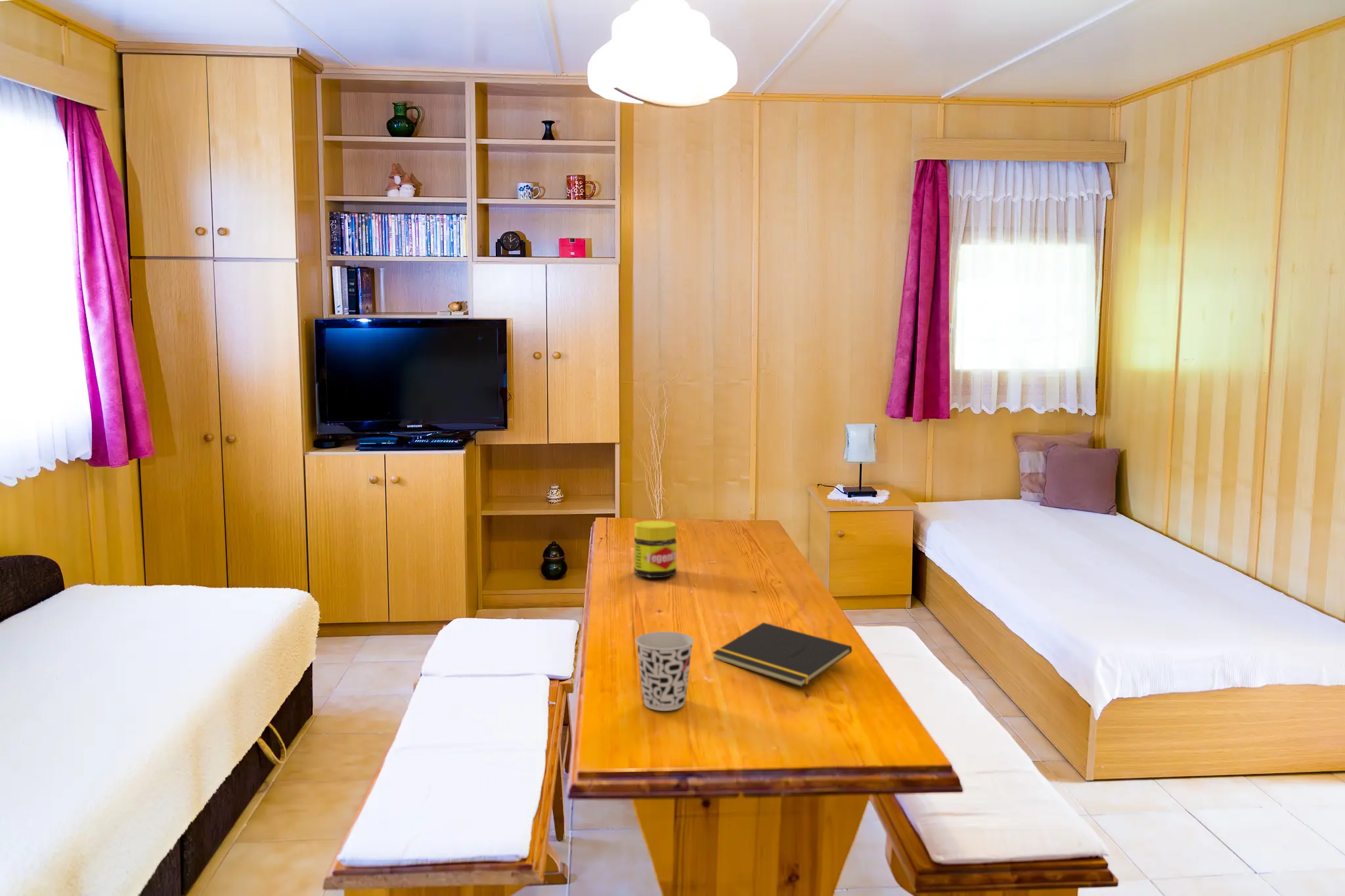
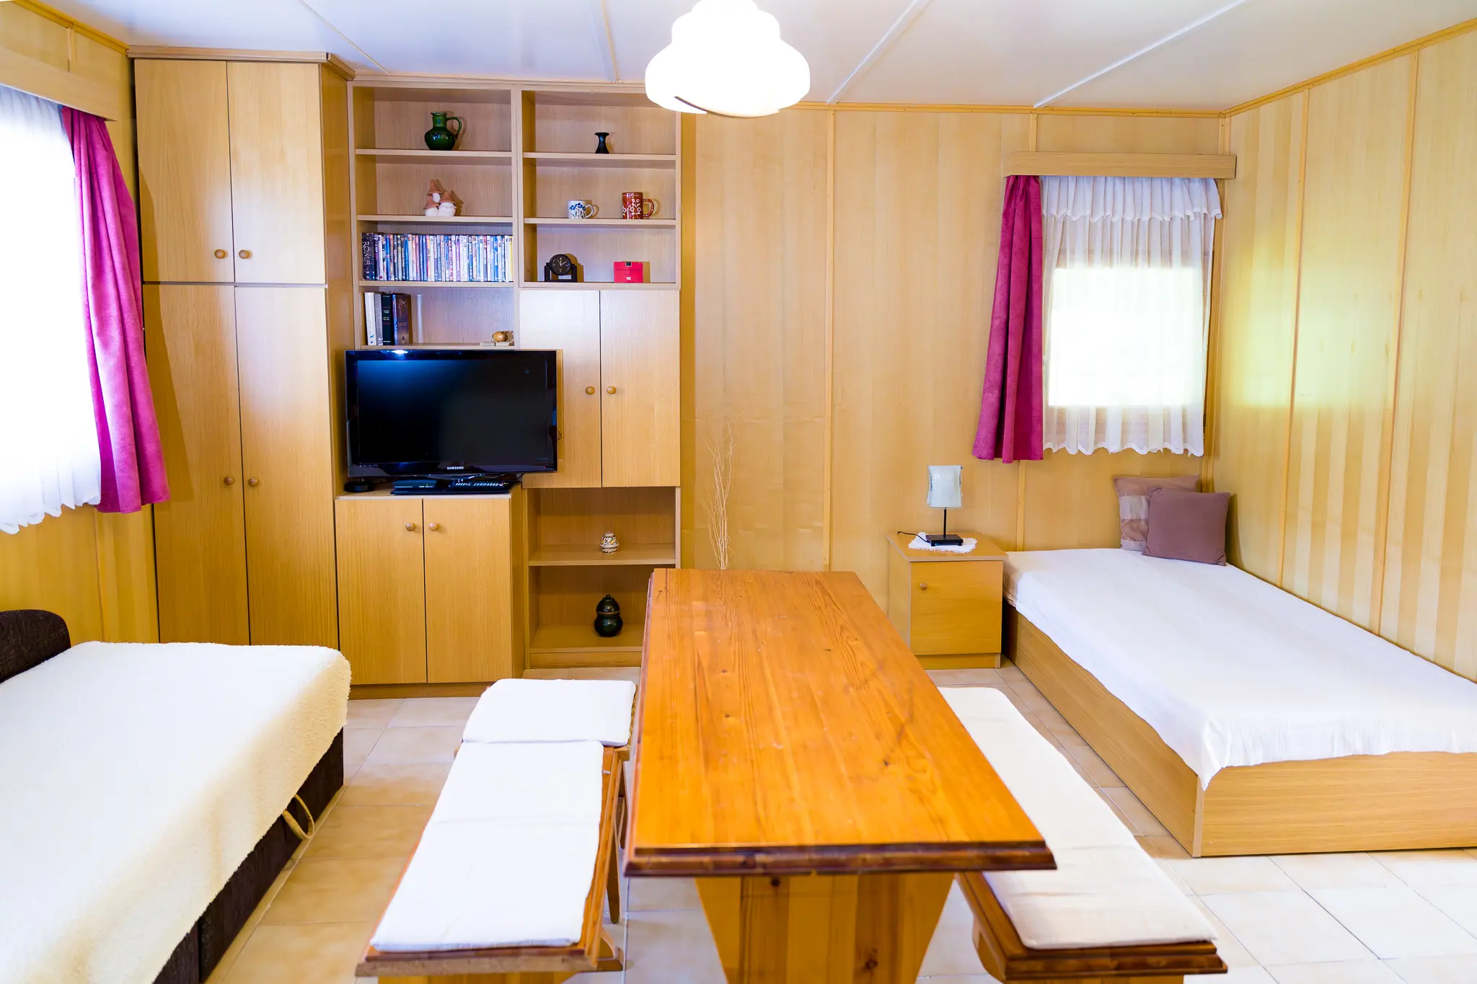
- notepad [712,622,852,687]
- cup [635,631,695,712]
- jar [634,520,677,578]
